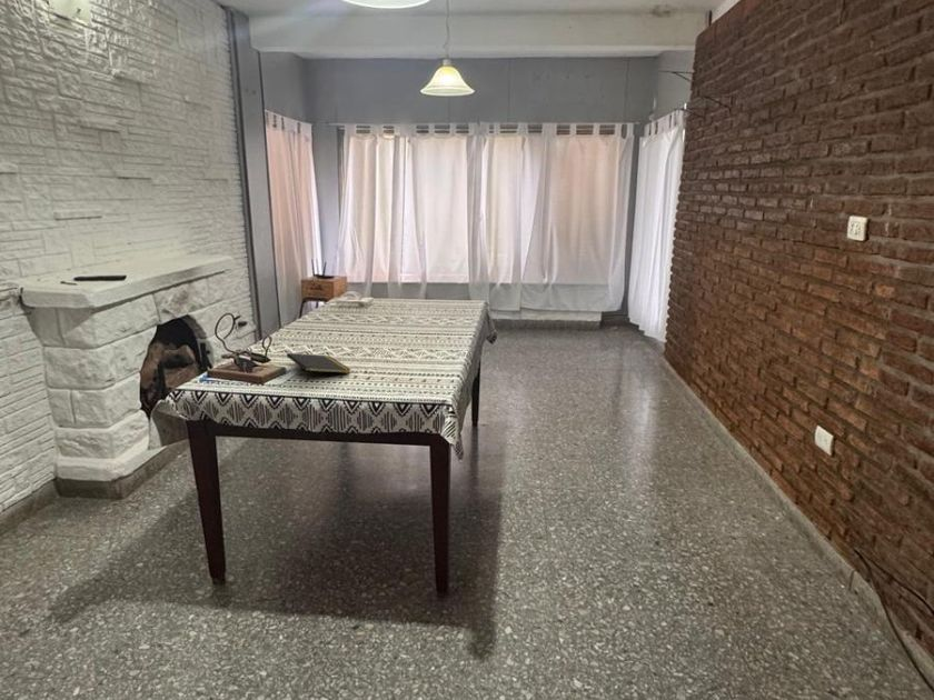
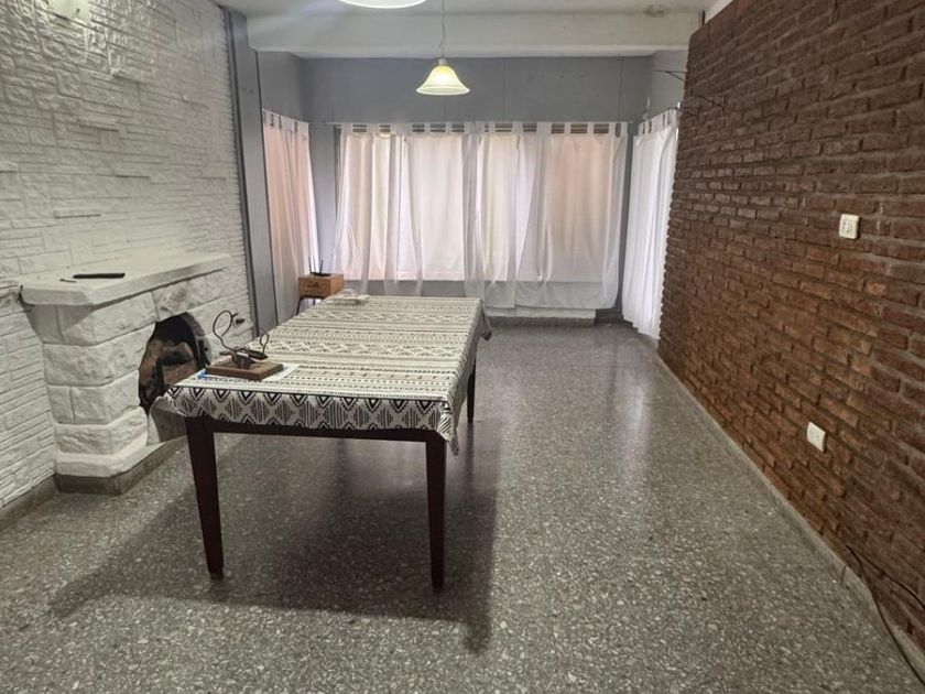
- notepad [286,352,352,381]
